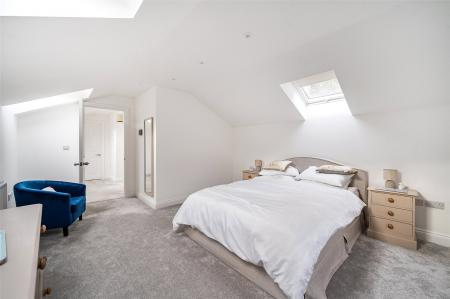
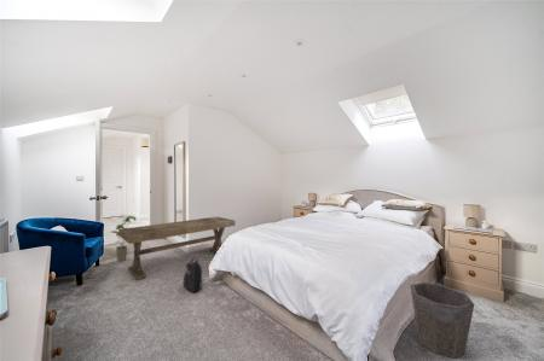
+ waste bin [409,281,475,359]
+ backpack [181,256,203,293]
+ house plant [110,215,137,263]
+ bench [117,216,236,281]
